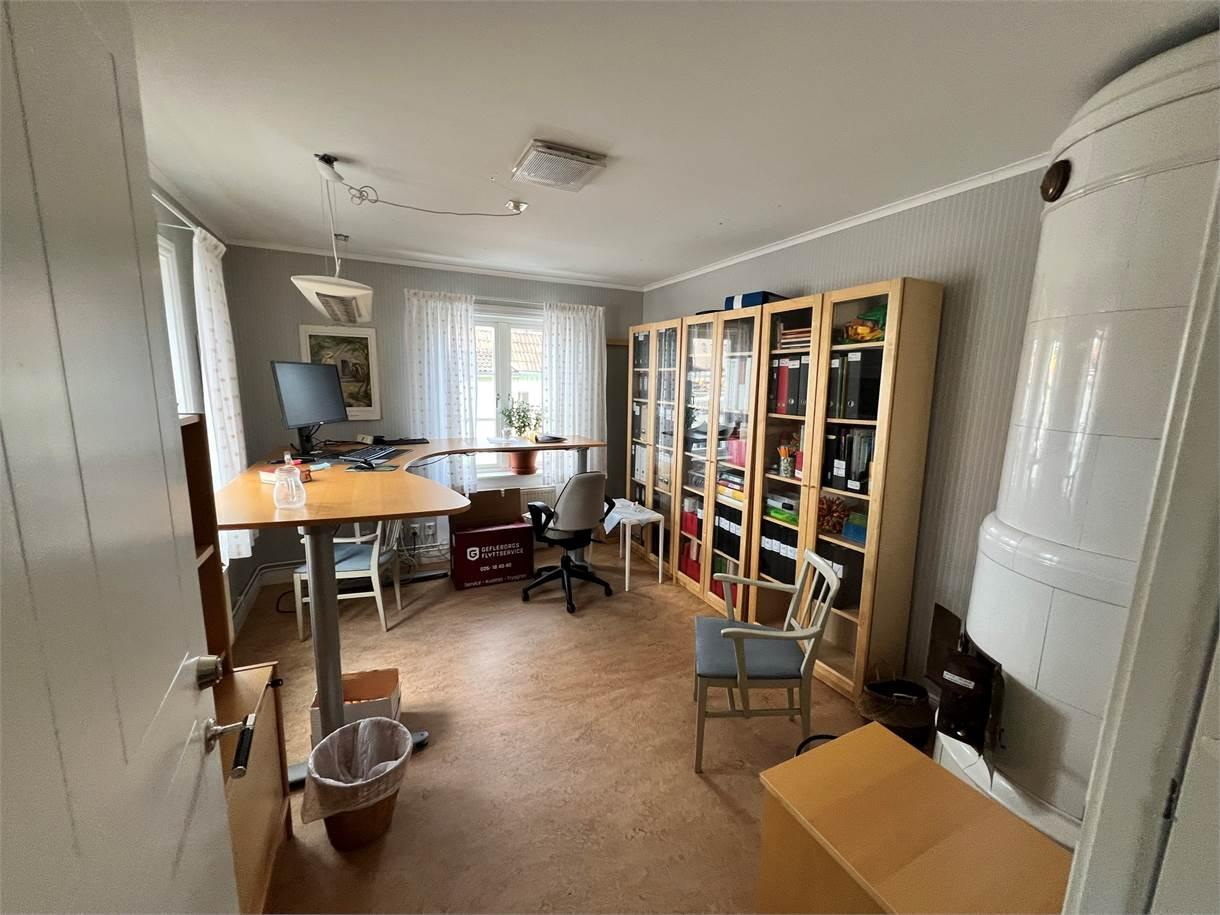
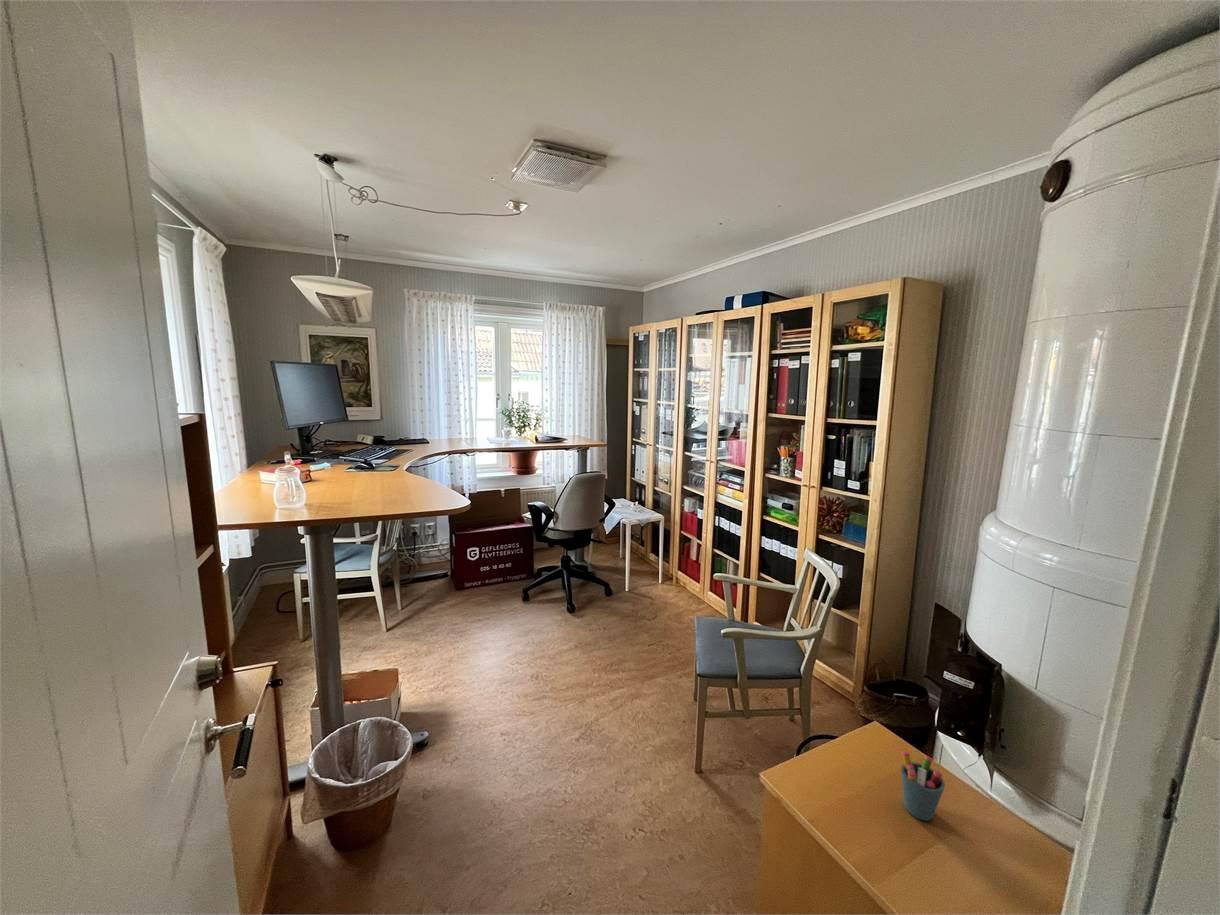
+ pen holder [900,750,946,822]
